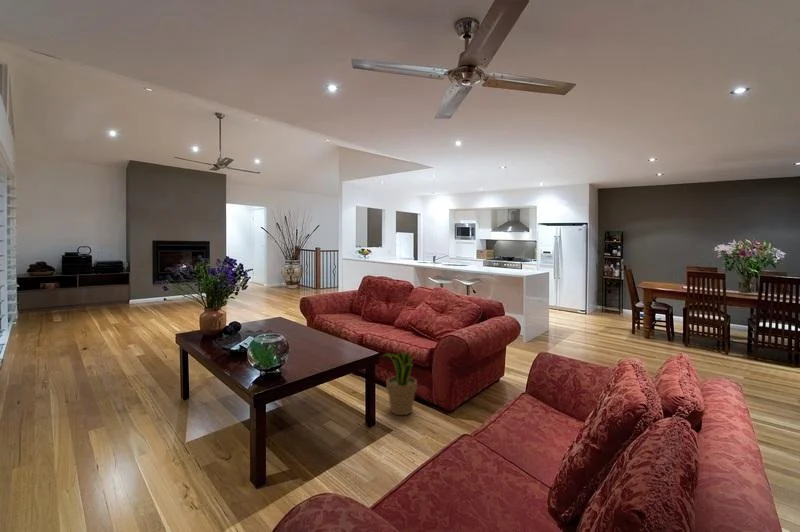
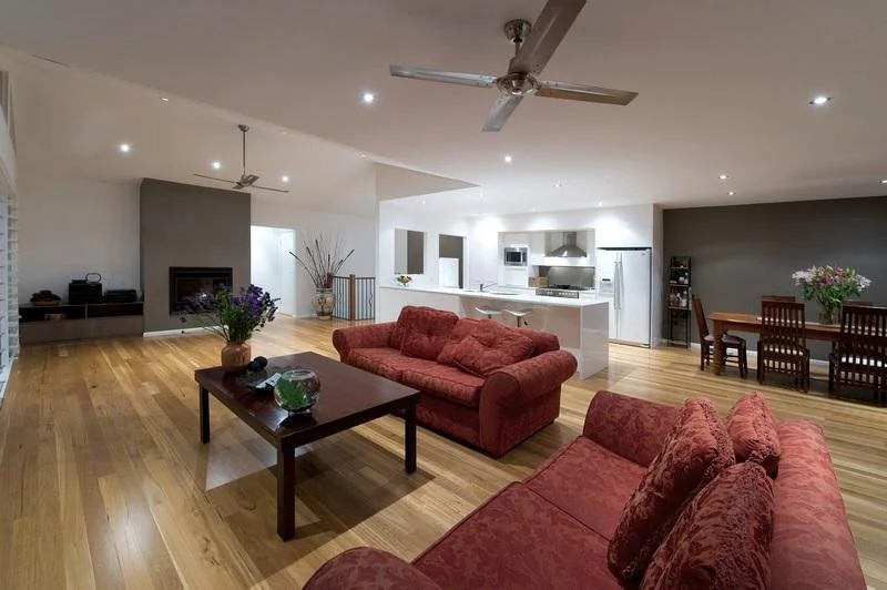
- potted plant [381,349,420,416]
